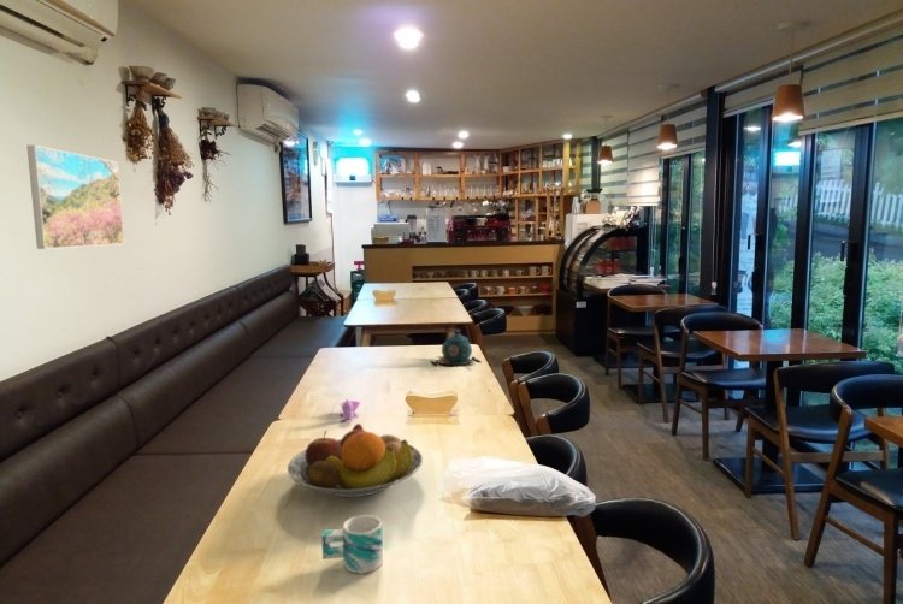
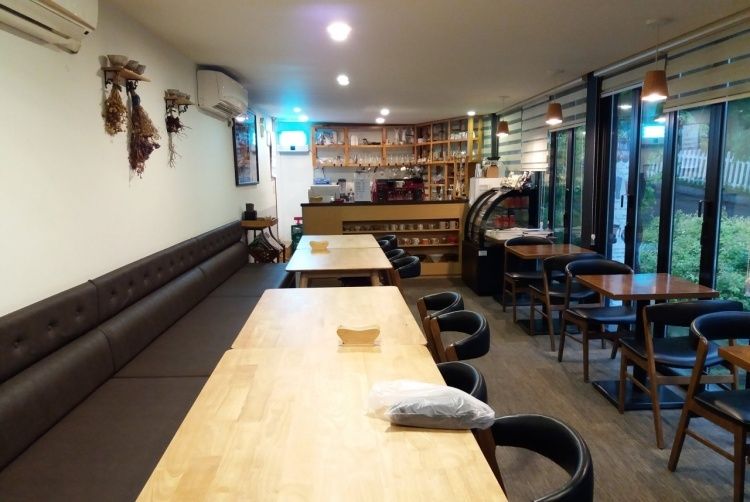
- mug [320,514,384,575]
- fruit bowl [287,422,424,498]
- teapot [430,328,483,368]
- salt and pepper shaker set [338,398,362,420]
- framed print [25,144,125,250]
